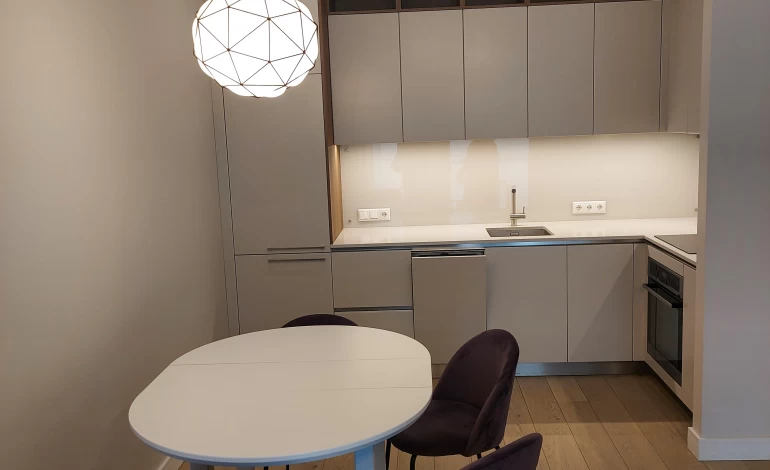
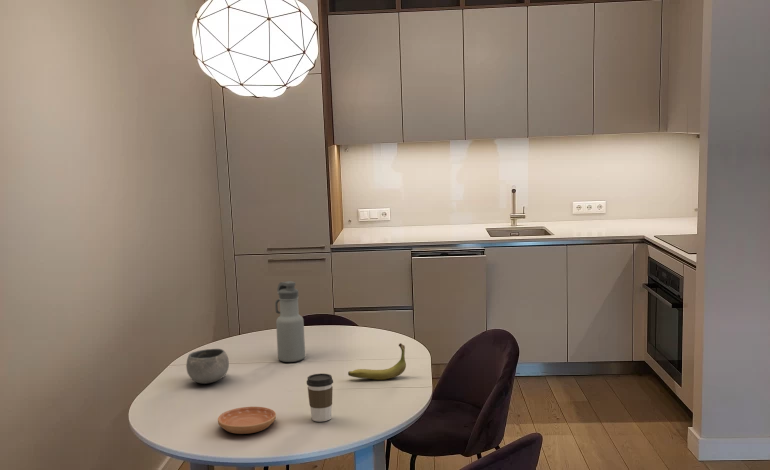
+ water bottle [274,280,306,363]
+ banana [347,342,407,381]
+ bowl [185,348,230,385]
+ coffee cup [306,373,334,423]
+ saucer [217,406,277,435]
